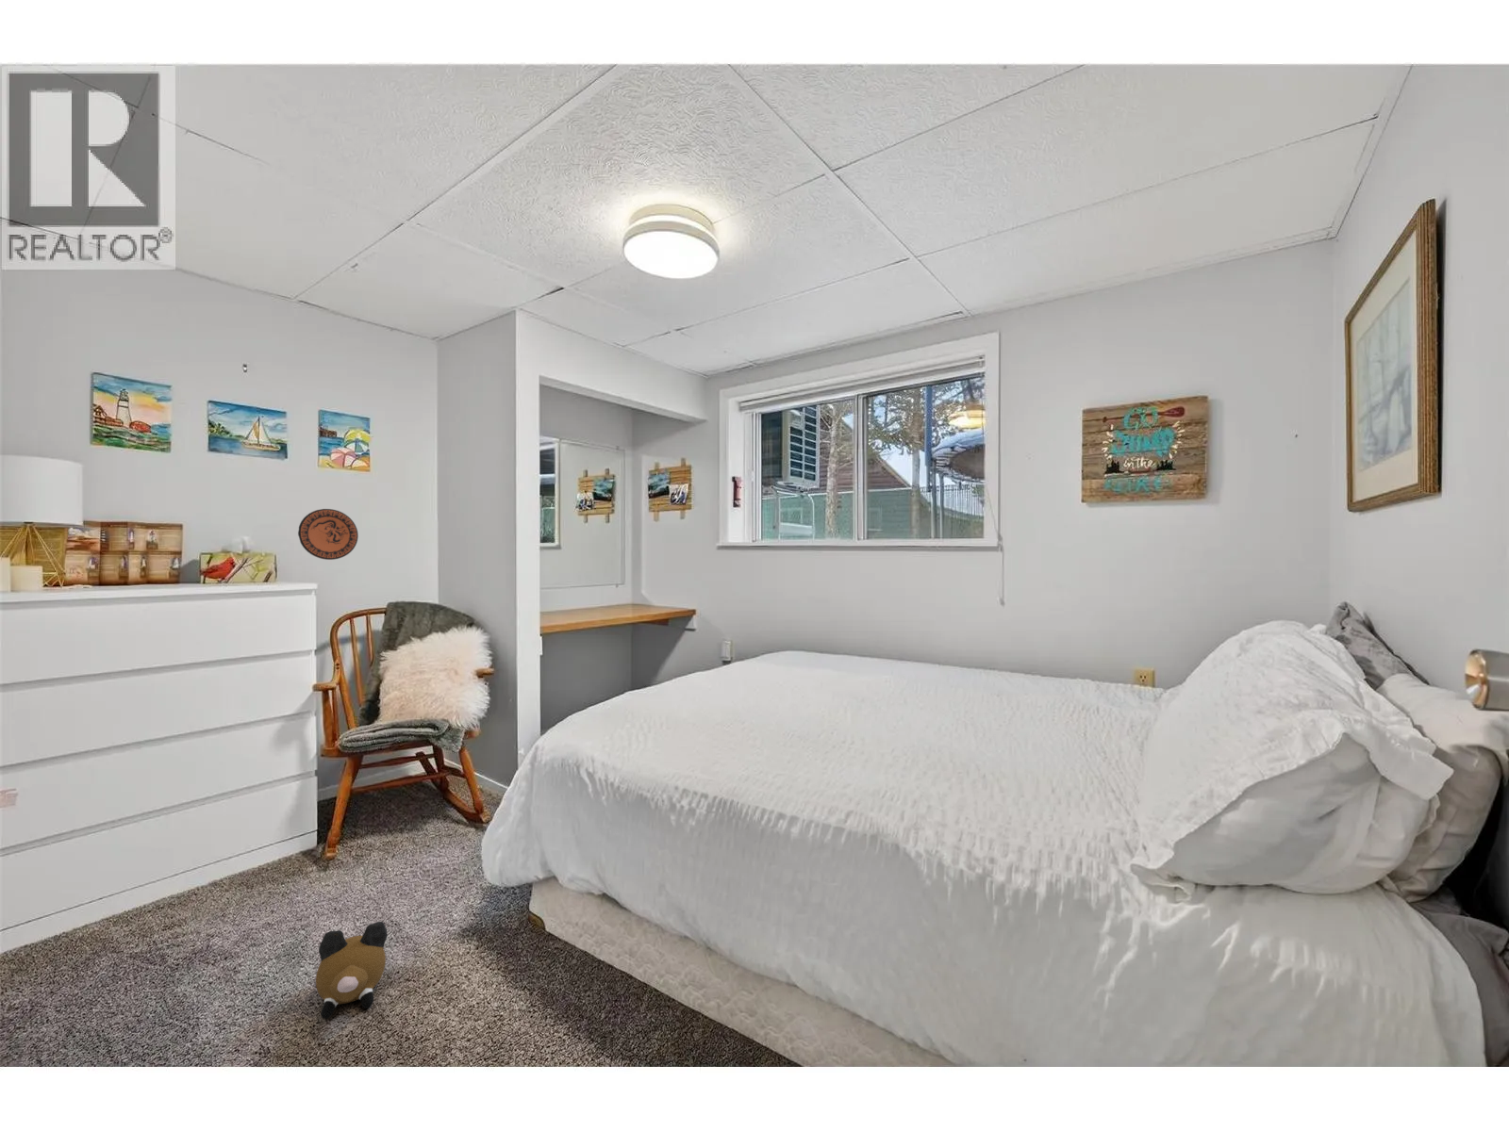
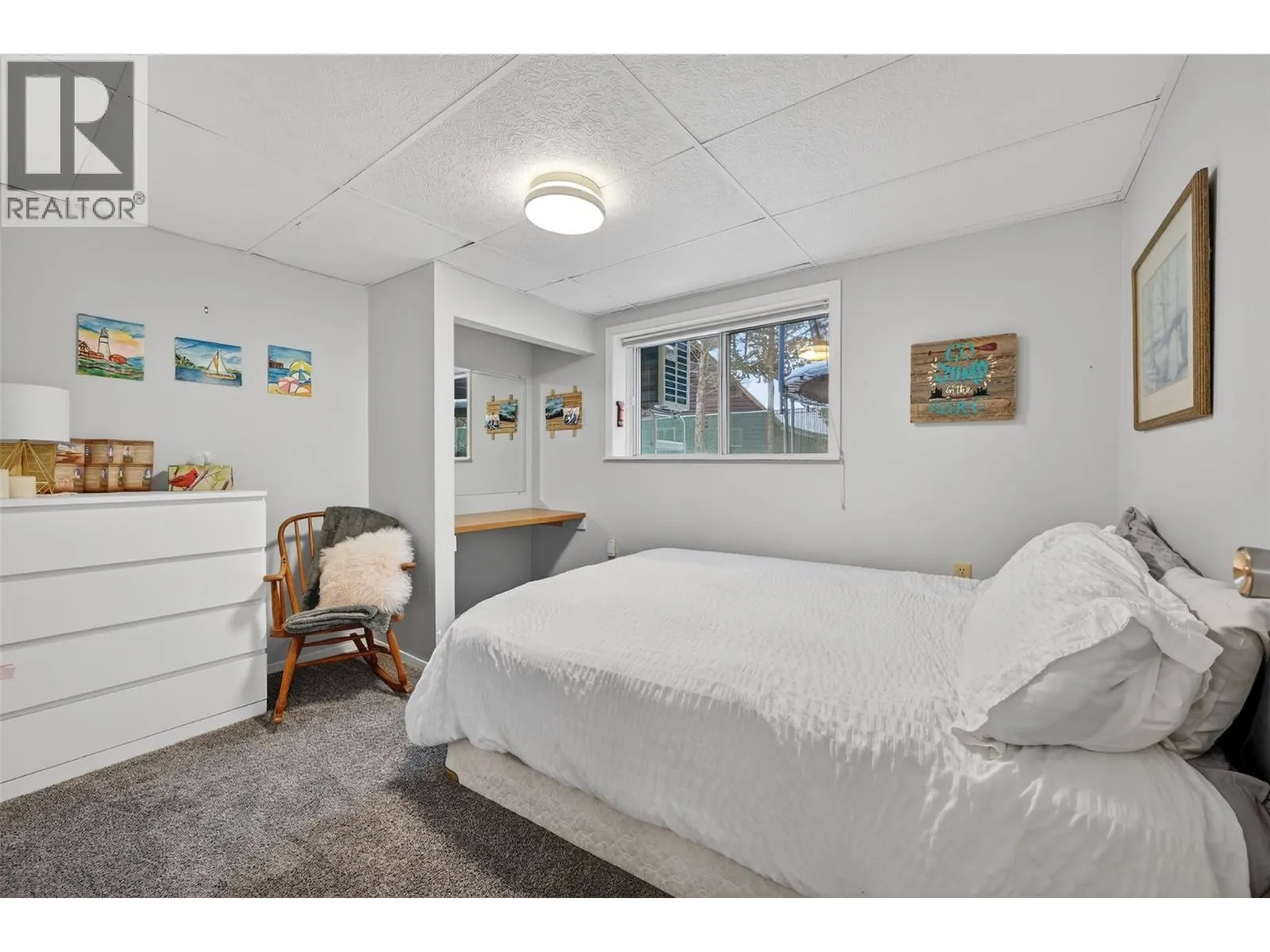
- plush toy [315,921,389,1019]
- decorative plate [297,508,359,561]
